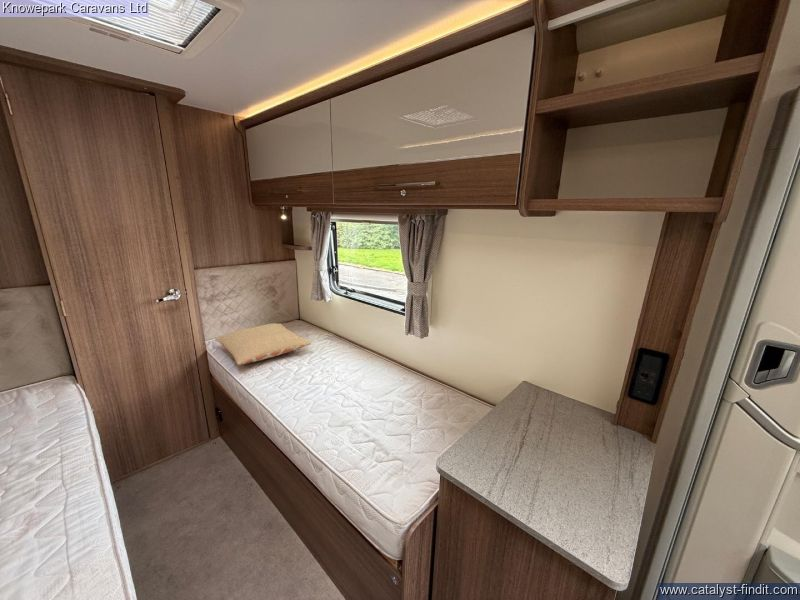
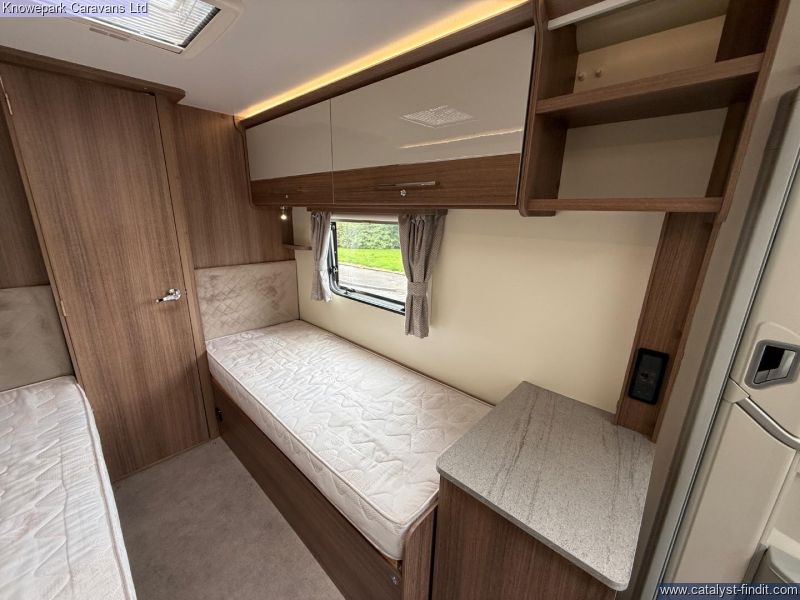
- pillow [214,322,312,366]
